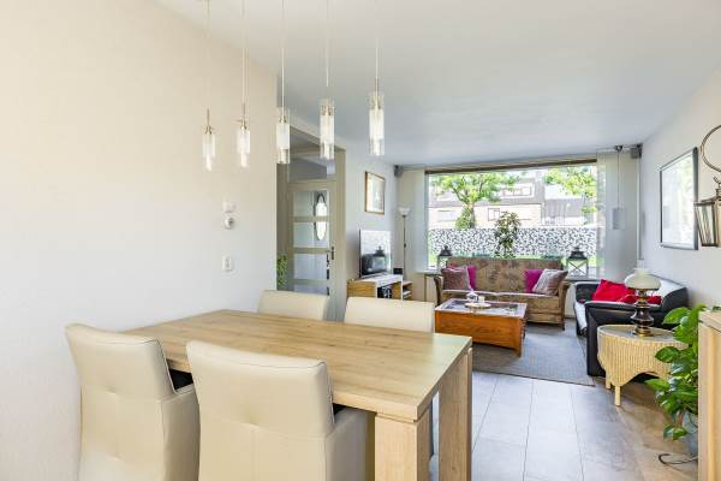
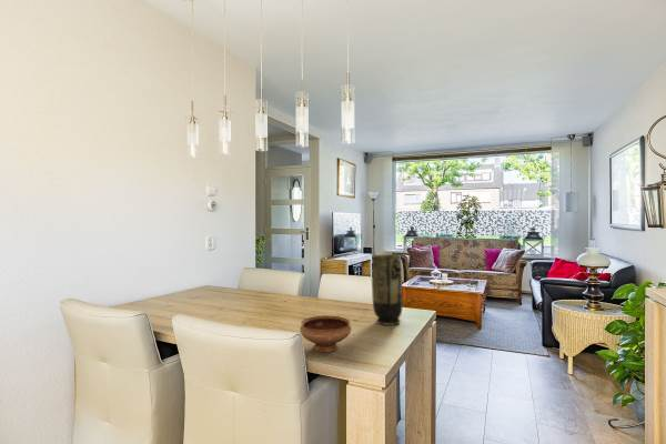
+ vase [371,253,404,326]
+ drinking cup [299,314,352,353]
